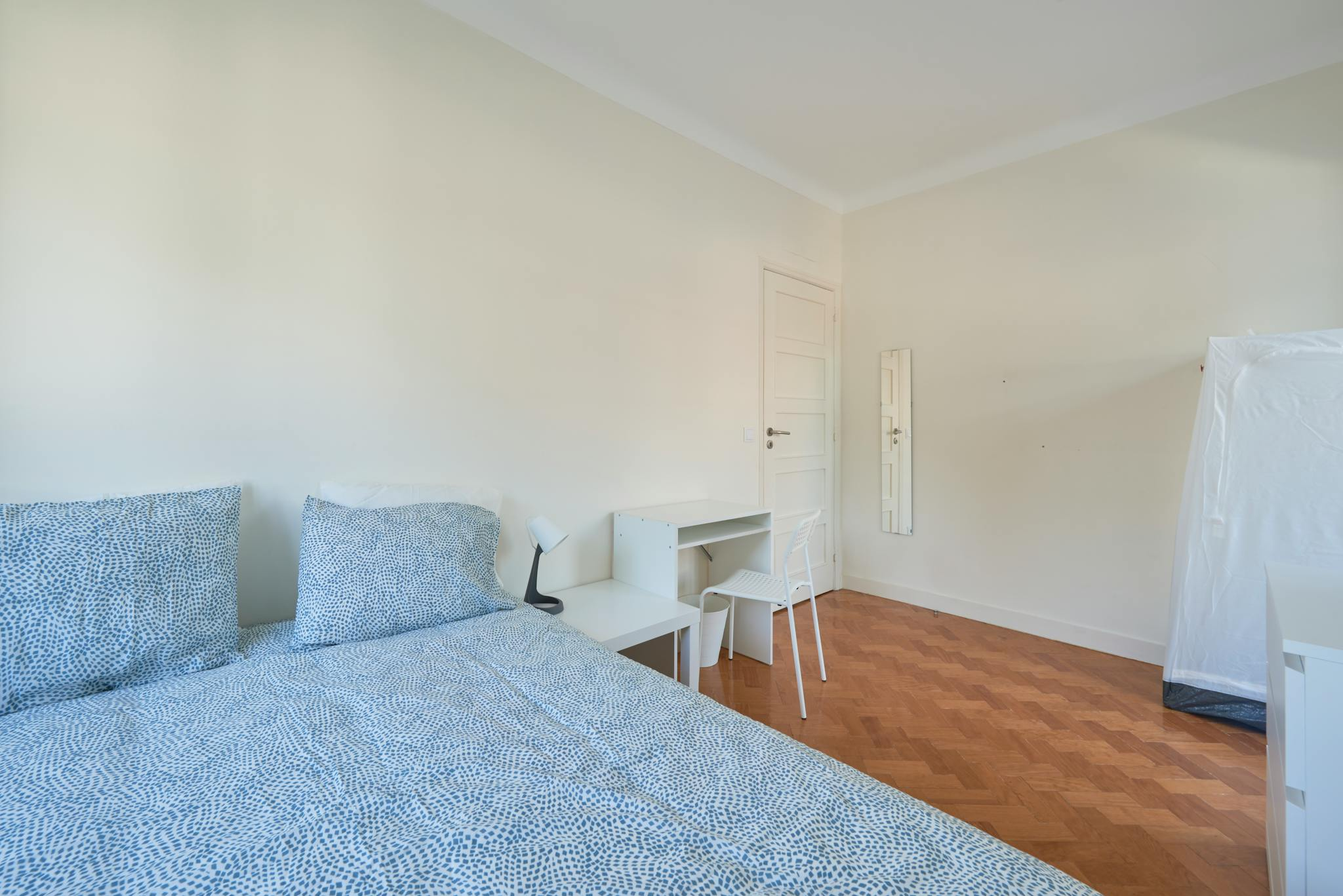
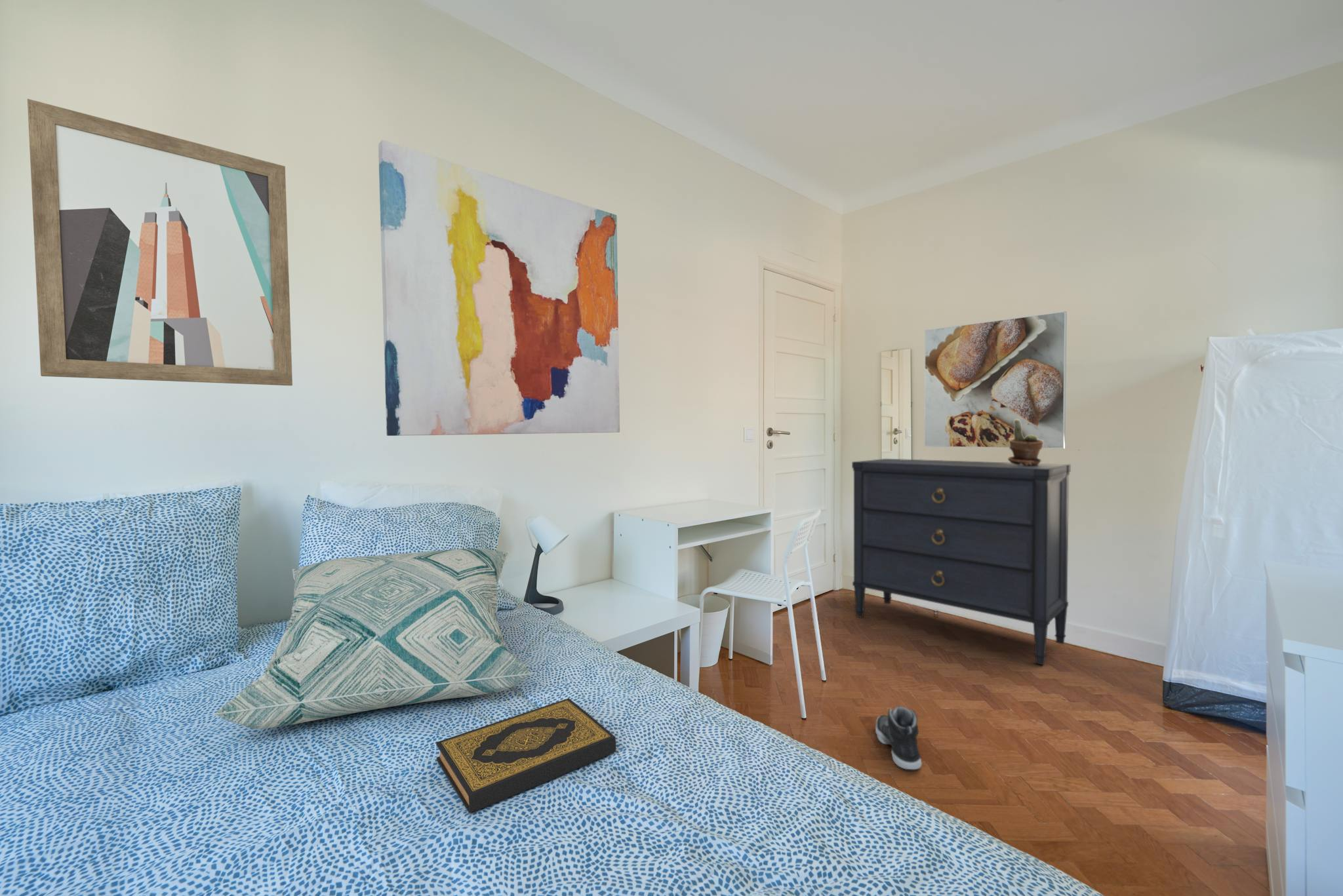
+ dresser [851,458,1072,665]
+ hardback book [435,697,616,814]
+ wall art [378,140,620,437]
+ potted plant [1007,419,1043,466]
+ wall art [27,98,293,386]
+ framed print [924,311,1068,450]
+ decorative pillow [211,548,534,730]
+ sneaker [875,706,923,770]
